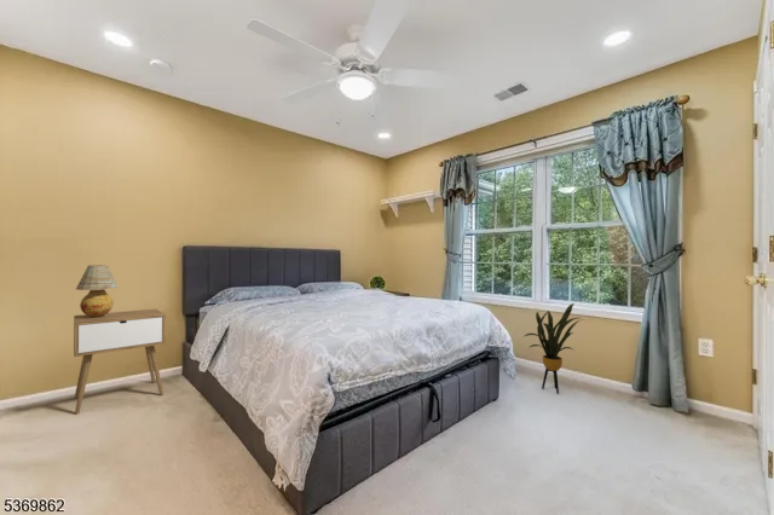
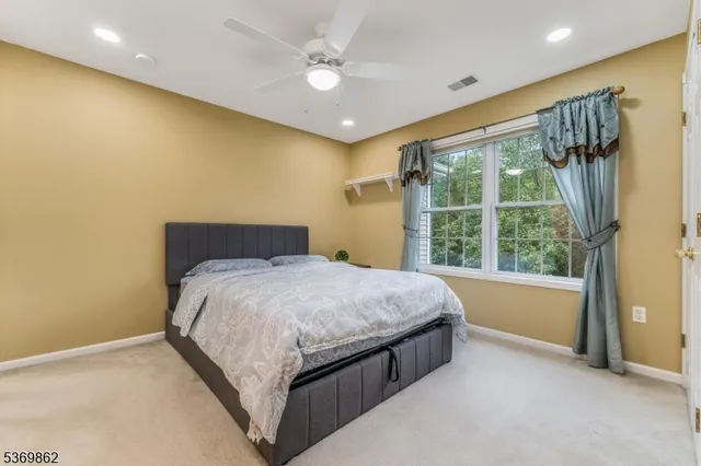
- nightstand [73,308,167,416]
- table lamp [75,264,119,317]
- house plant [524,302,584,394]
